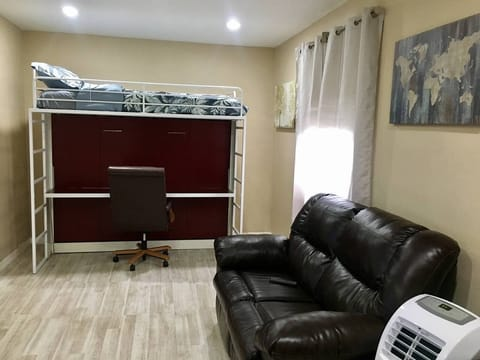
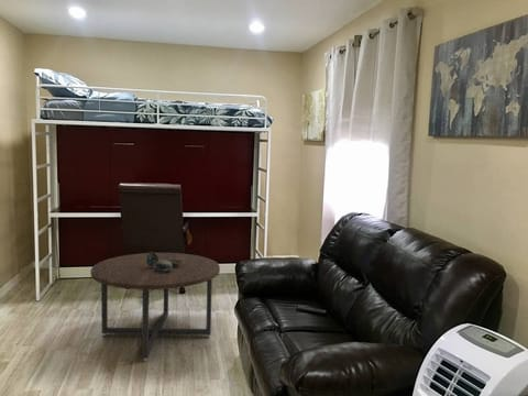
+ decorative bowl [146,251,183,273]
+ coffee table [89,252,221,362]
